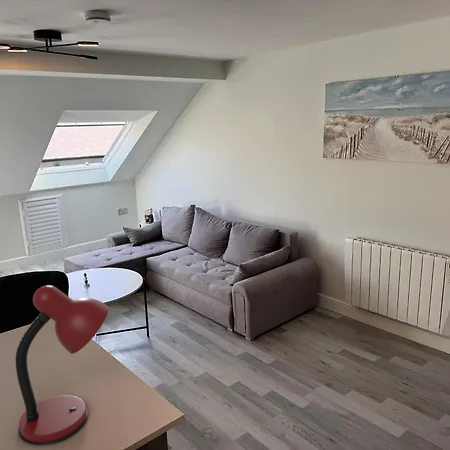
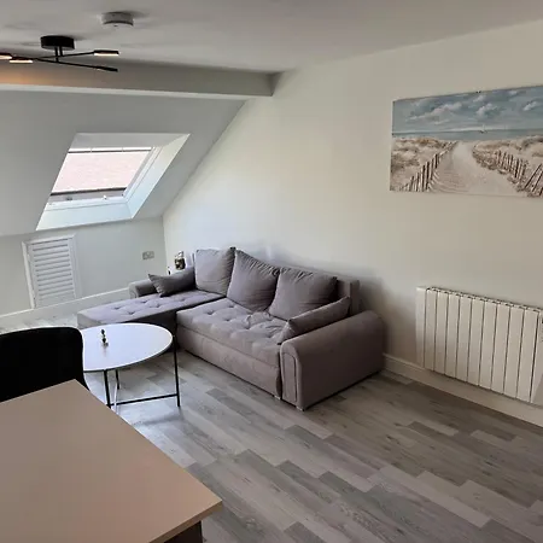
- desk lamp [15,284,110,446]
